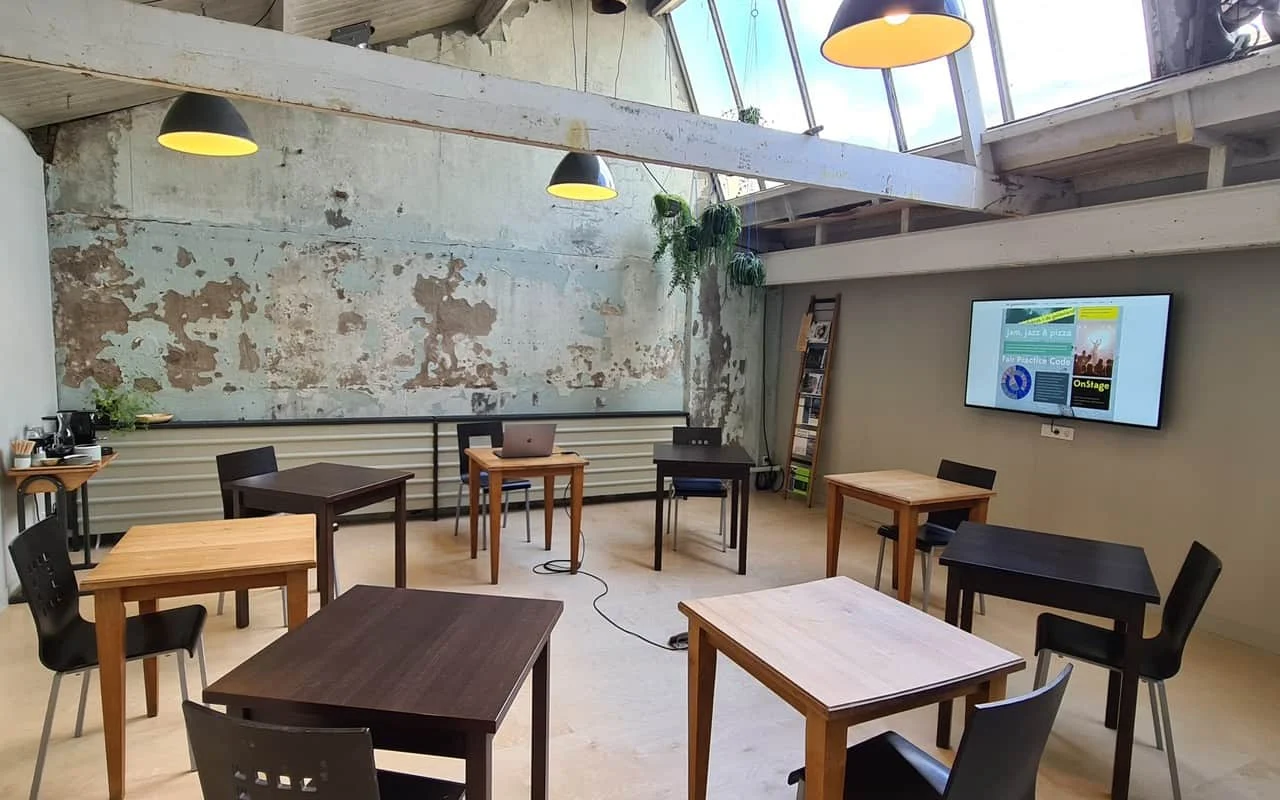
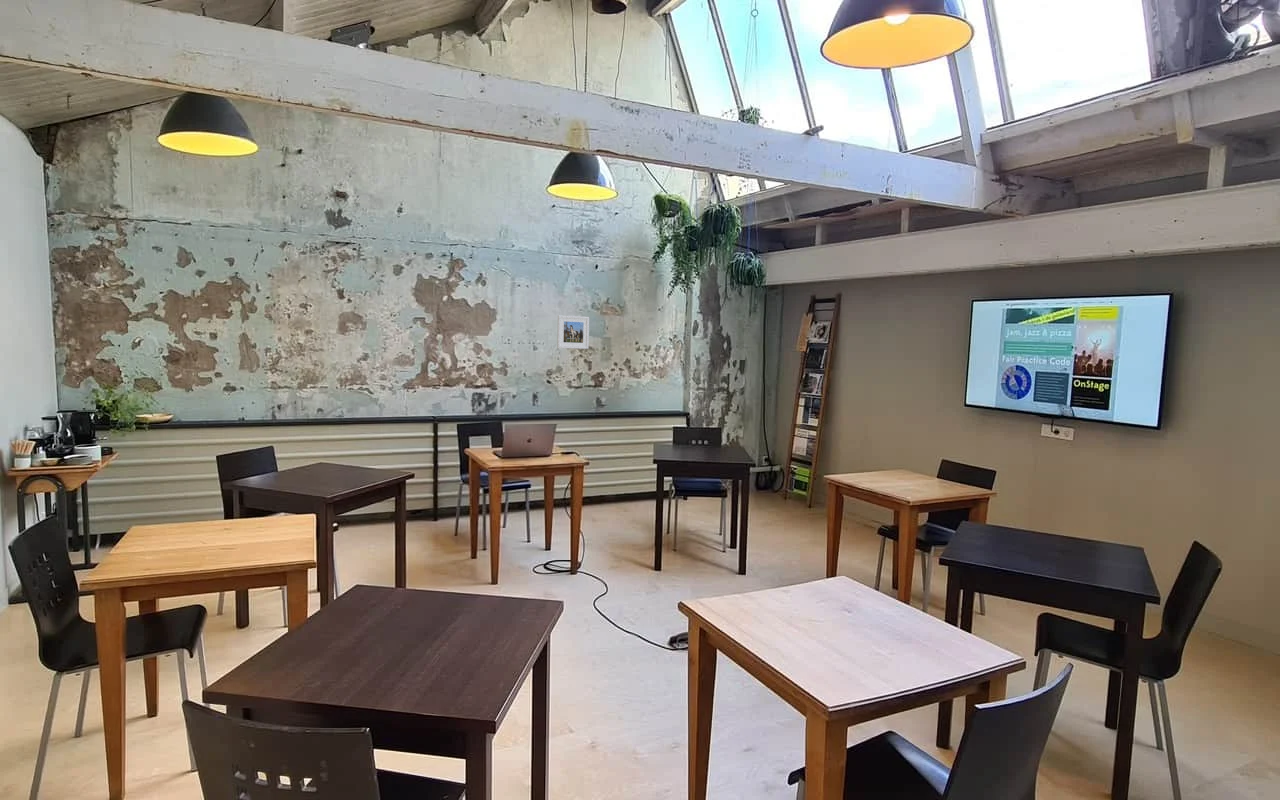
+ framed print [556,314,590,350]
